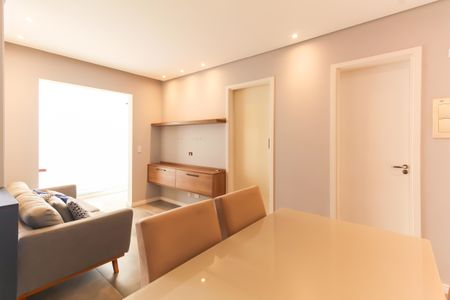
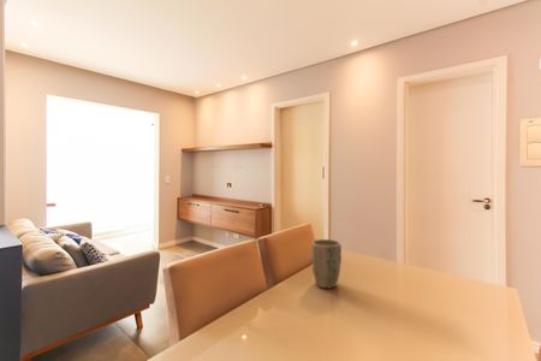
+ plant pot [310,238,343,289]
